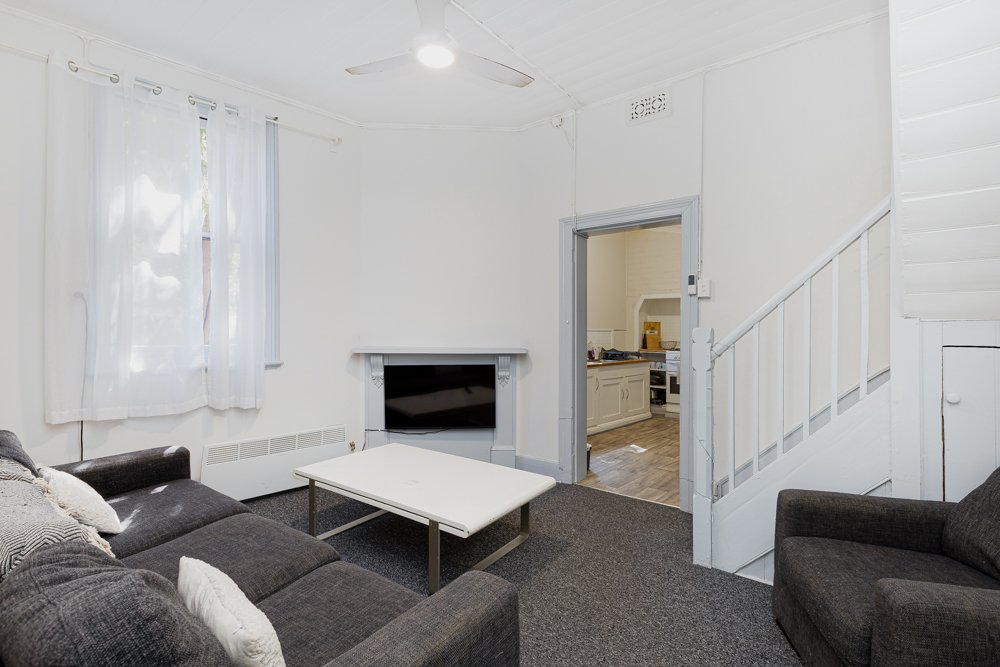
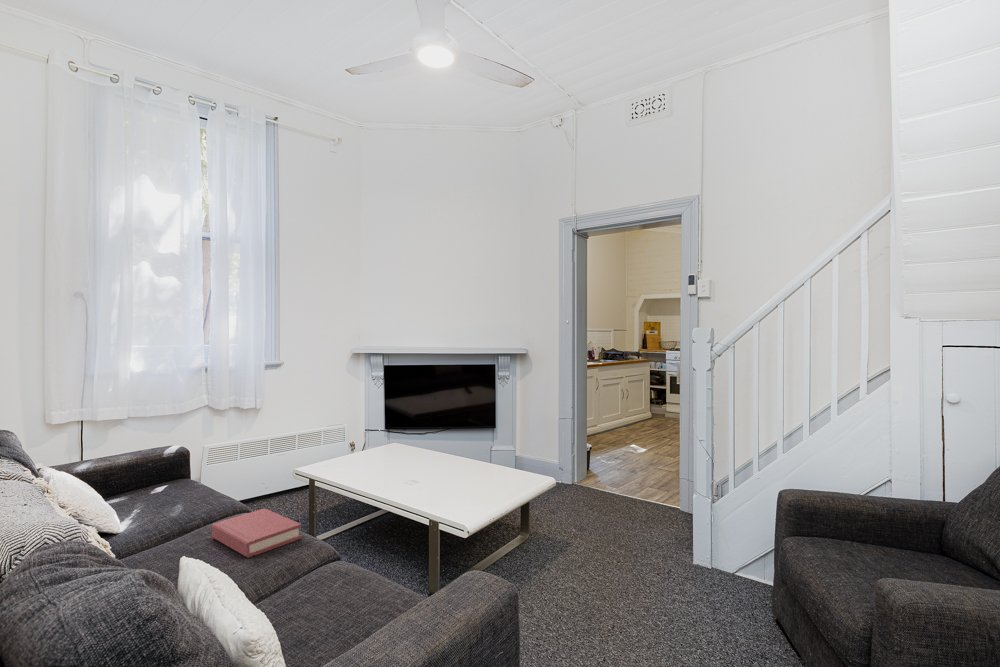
+ hardback book [211,507,302,559]
